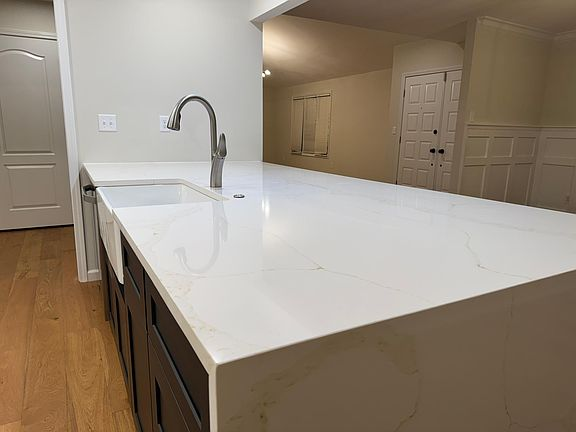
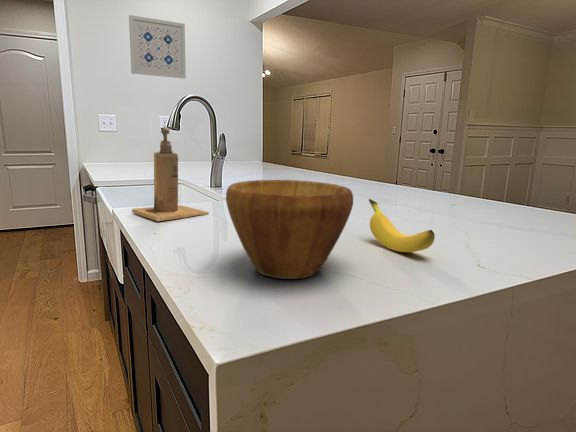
+ wall art [128,14,187,79]
+ soap dispenser [131,126,210,222]
+ banana [368,198,436,253]
+ bowl [225,179,354,280]
